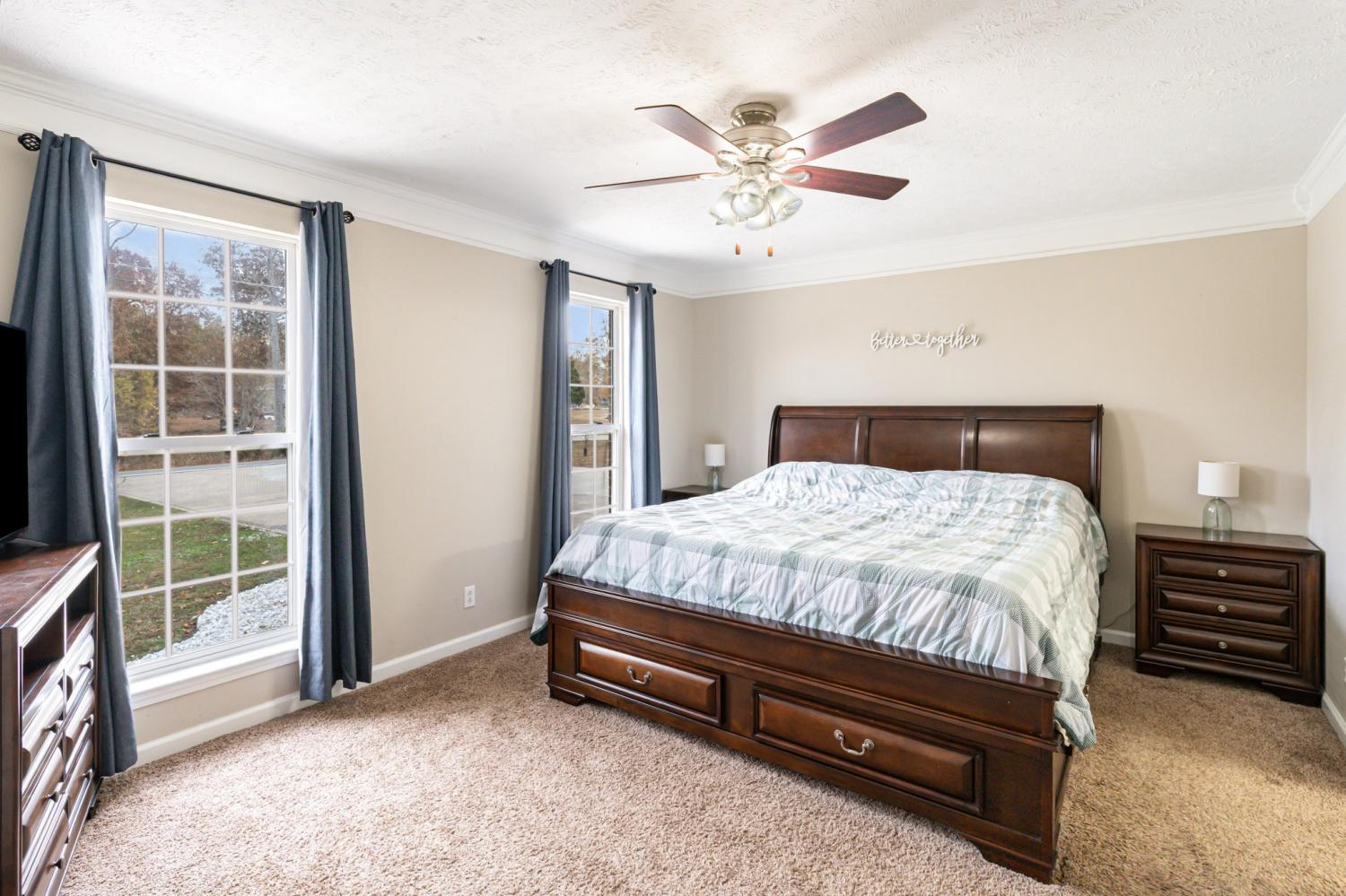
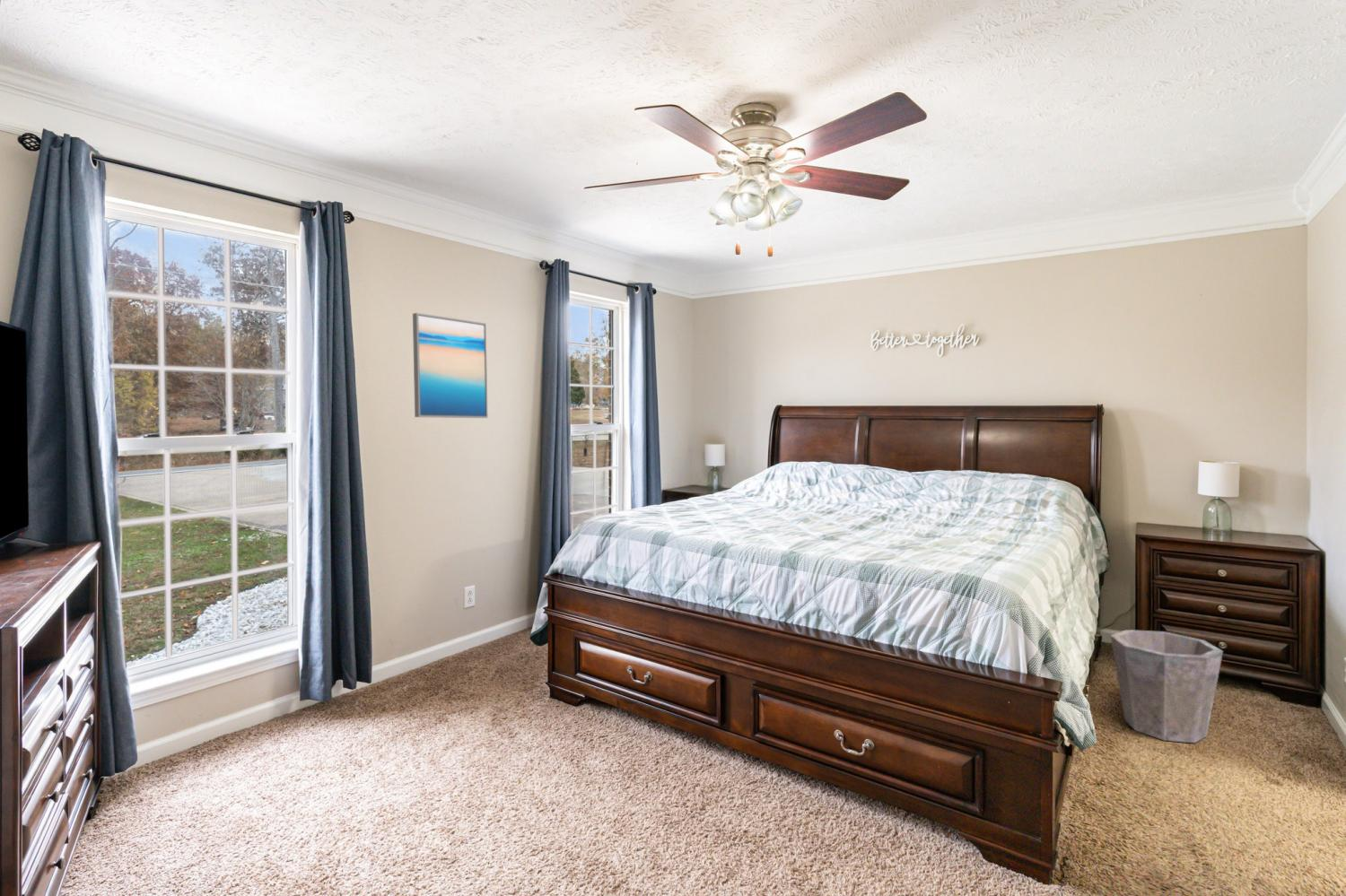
+ wall art [412,312,489,419]
+ waste bin [1110,629,1224,744]
